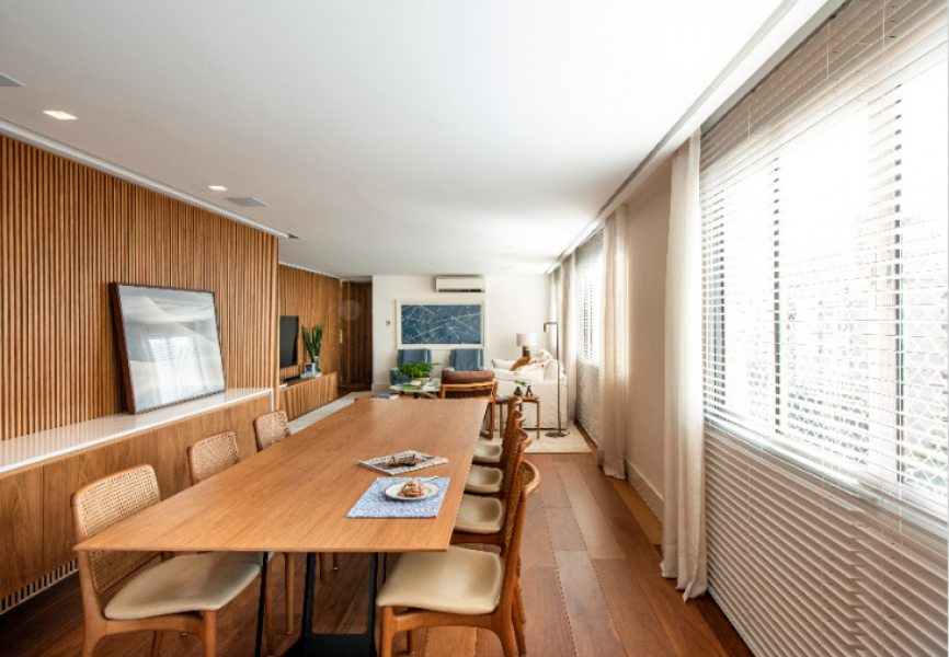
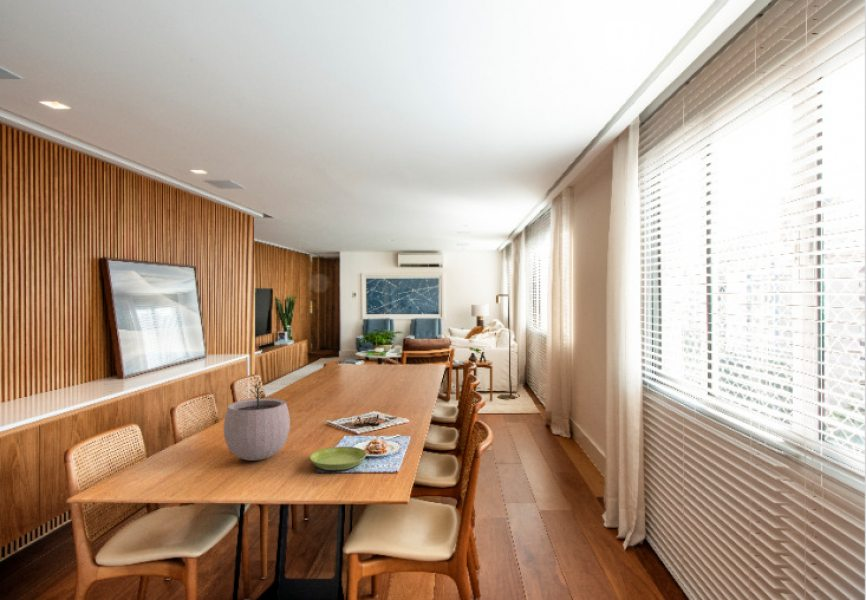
+ plant pot [223,379,291,461]
+ saucer [309,446,368,471]
